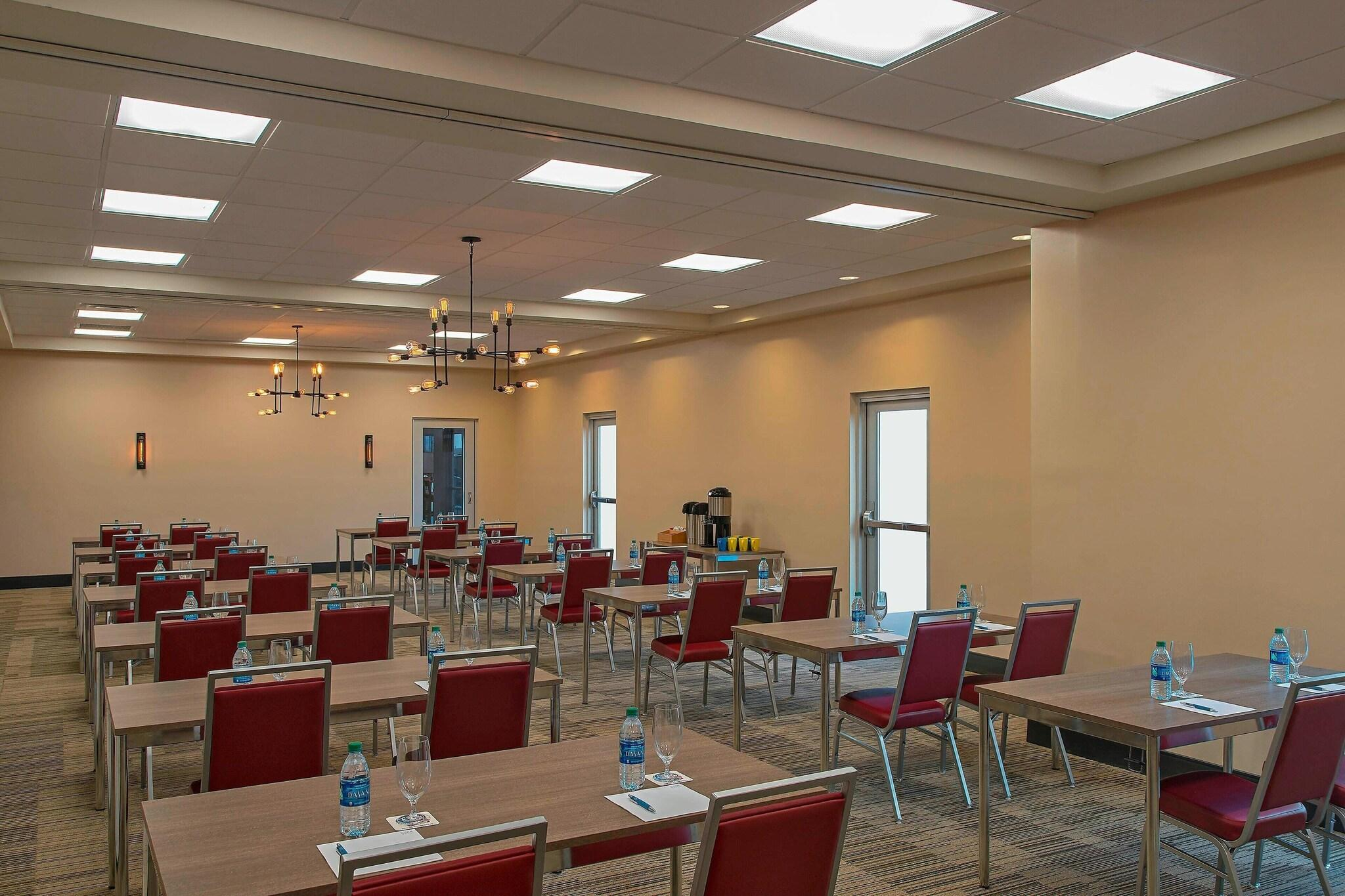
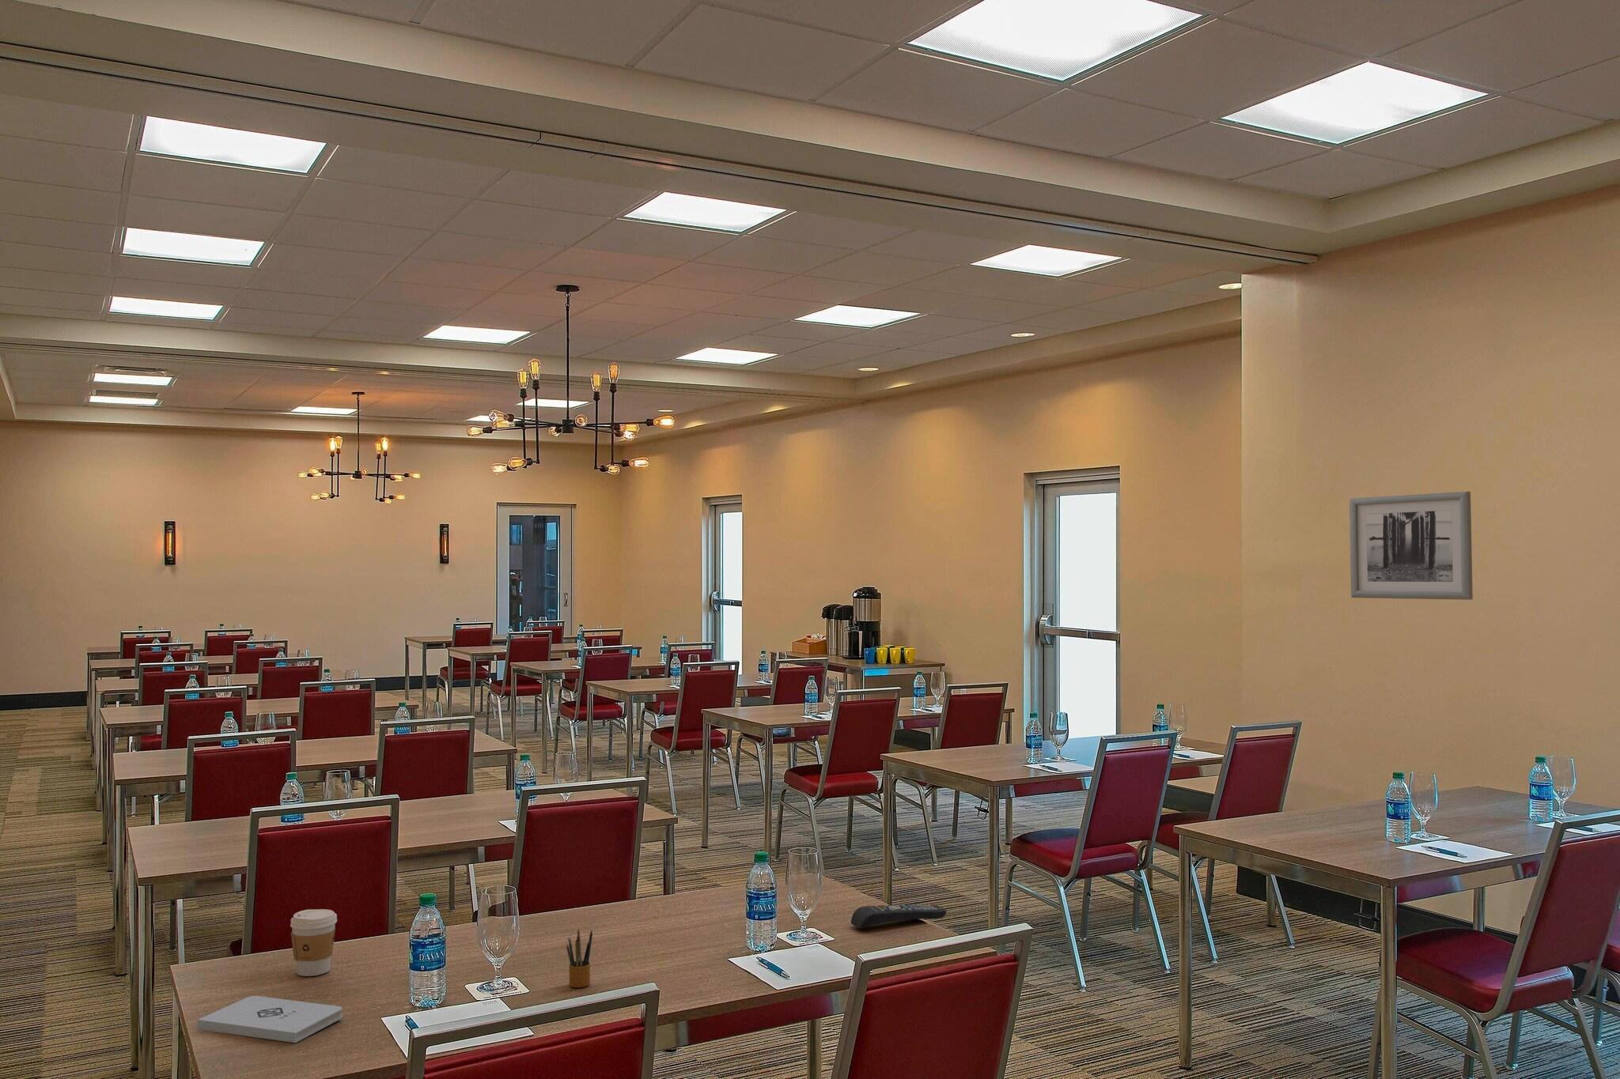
+ pencil box [566,928,594,989]
+ wall art [1349,491,1474,601]
+ notepad [198,995,342,1043]
+ remote control [850,903,948,930]
+ coffee cup [289,908,337,977]
